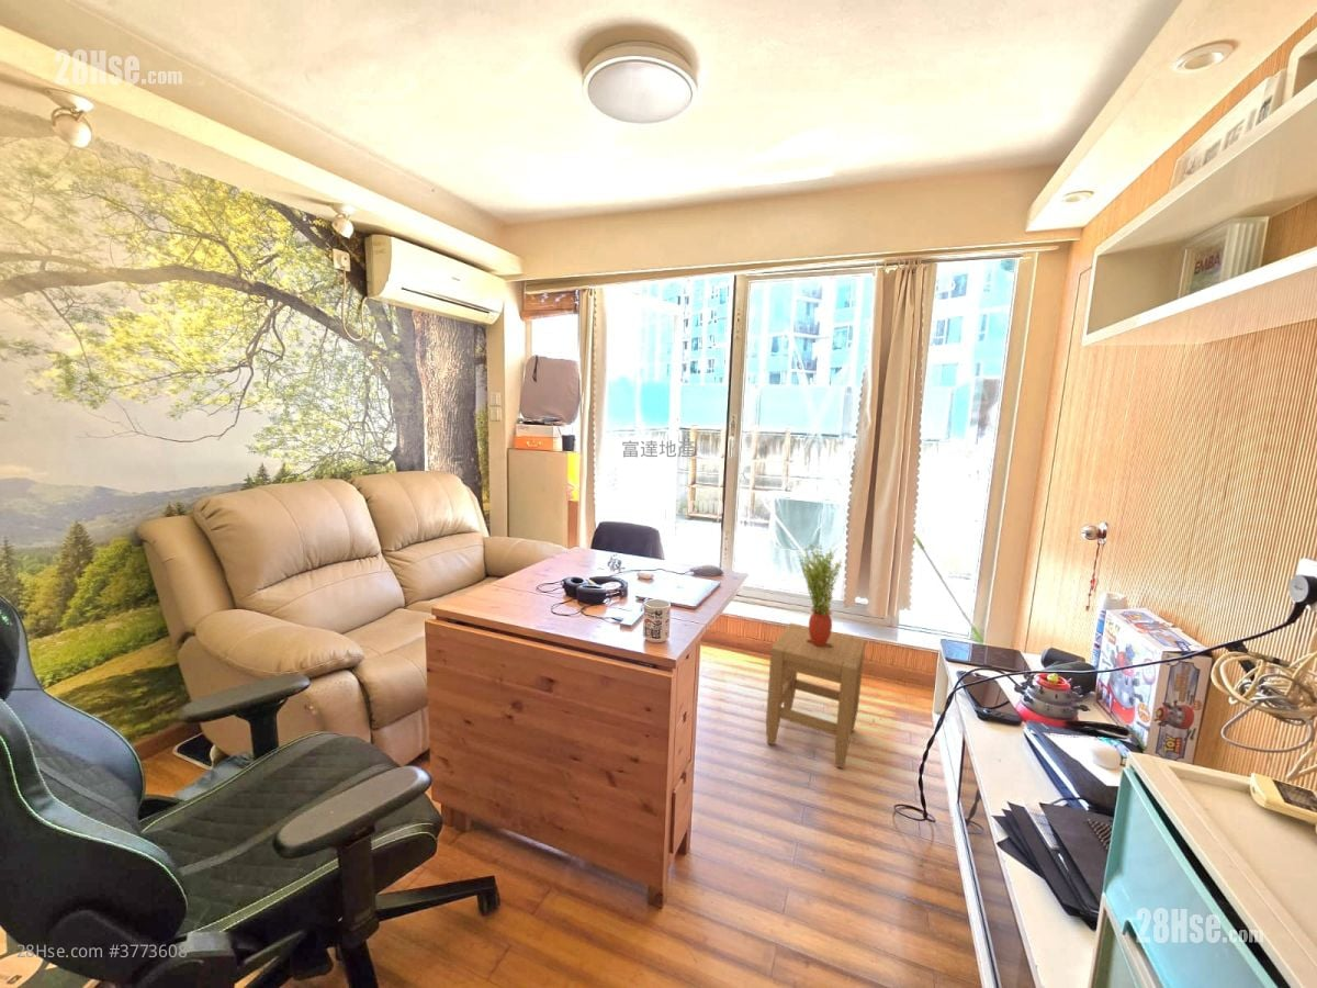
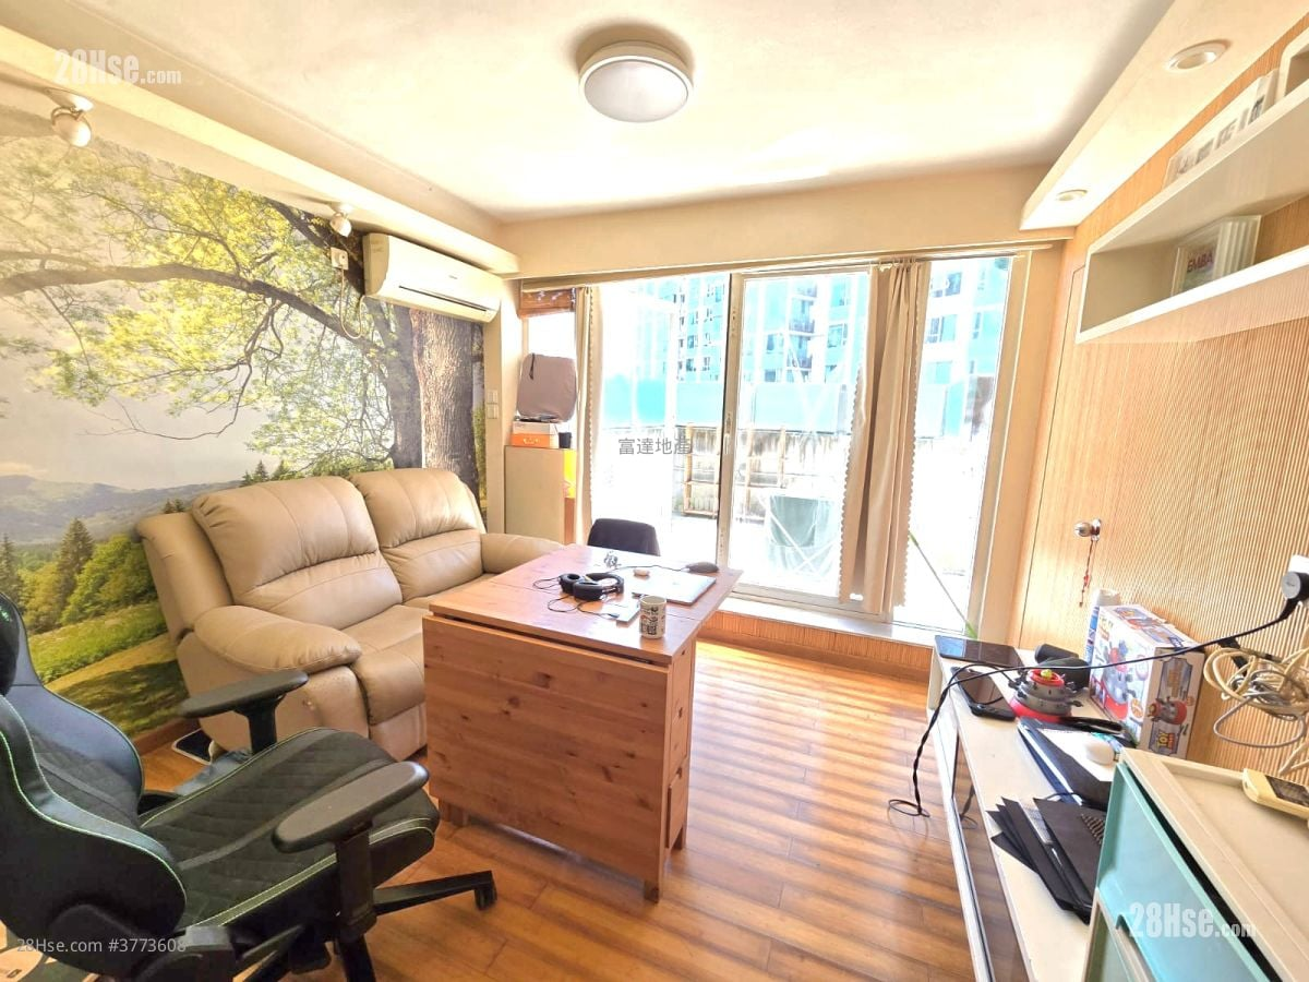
- potted plant [797,542,843,647]
- stool [765,621,867,770]
